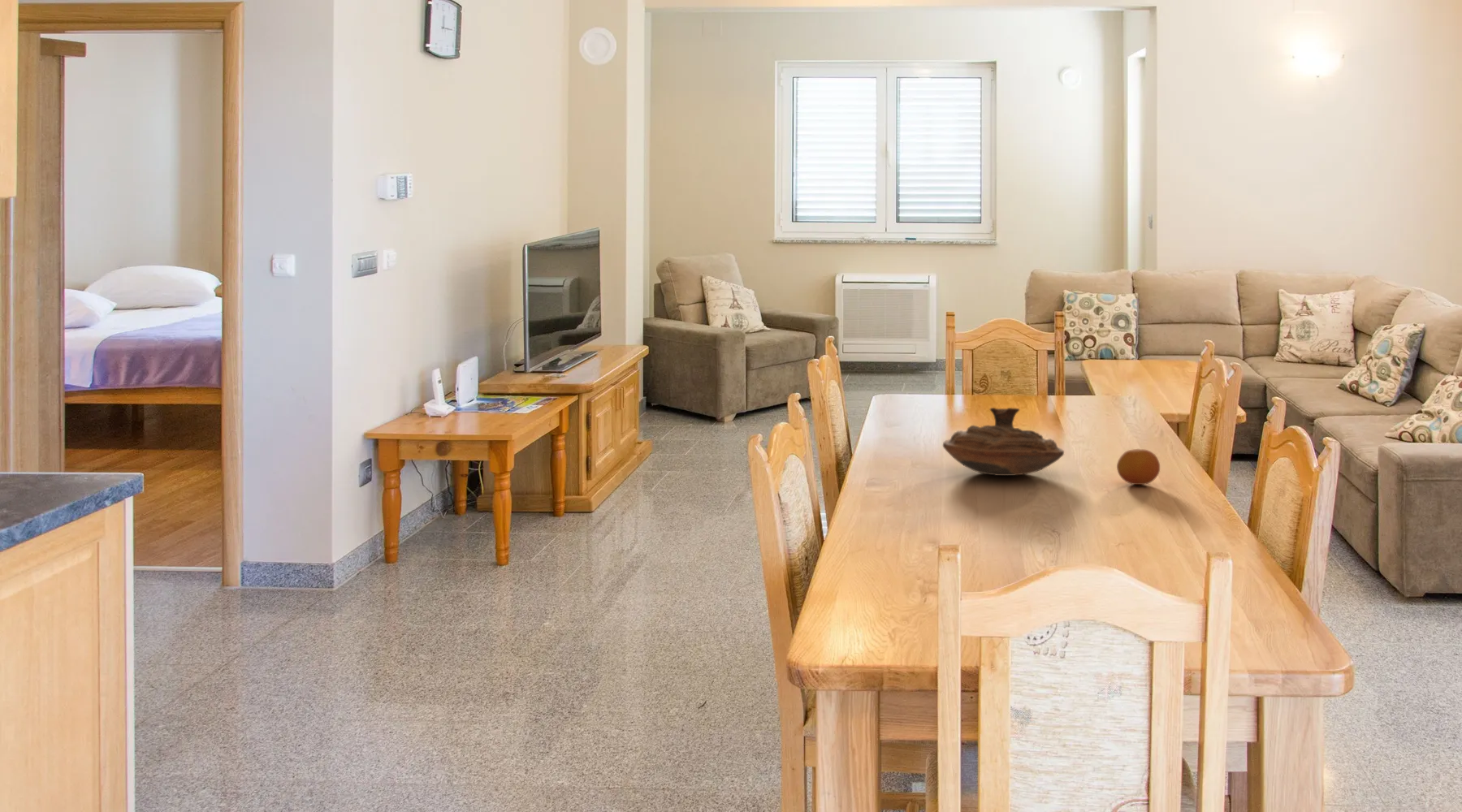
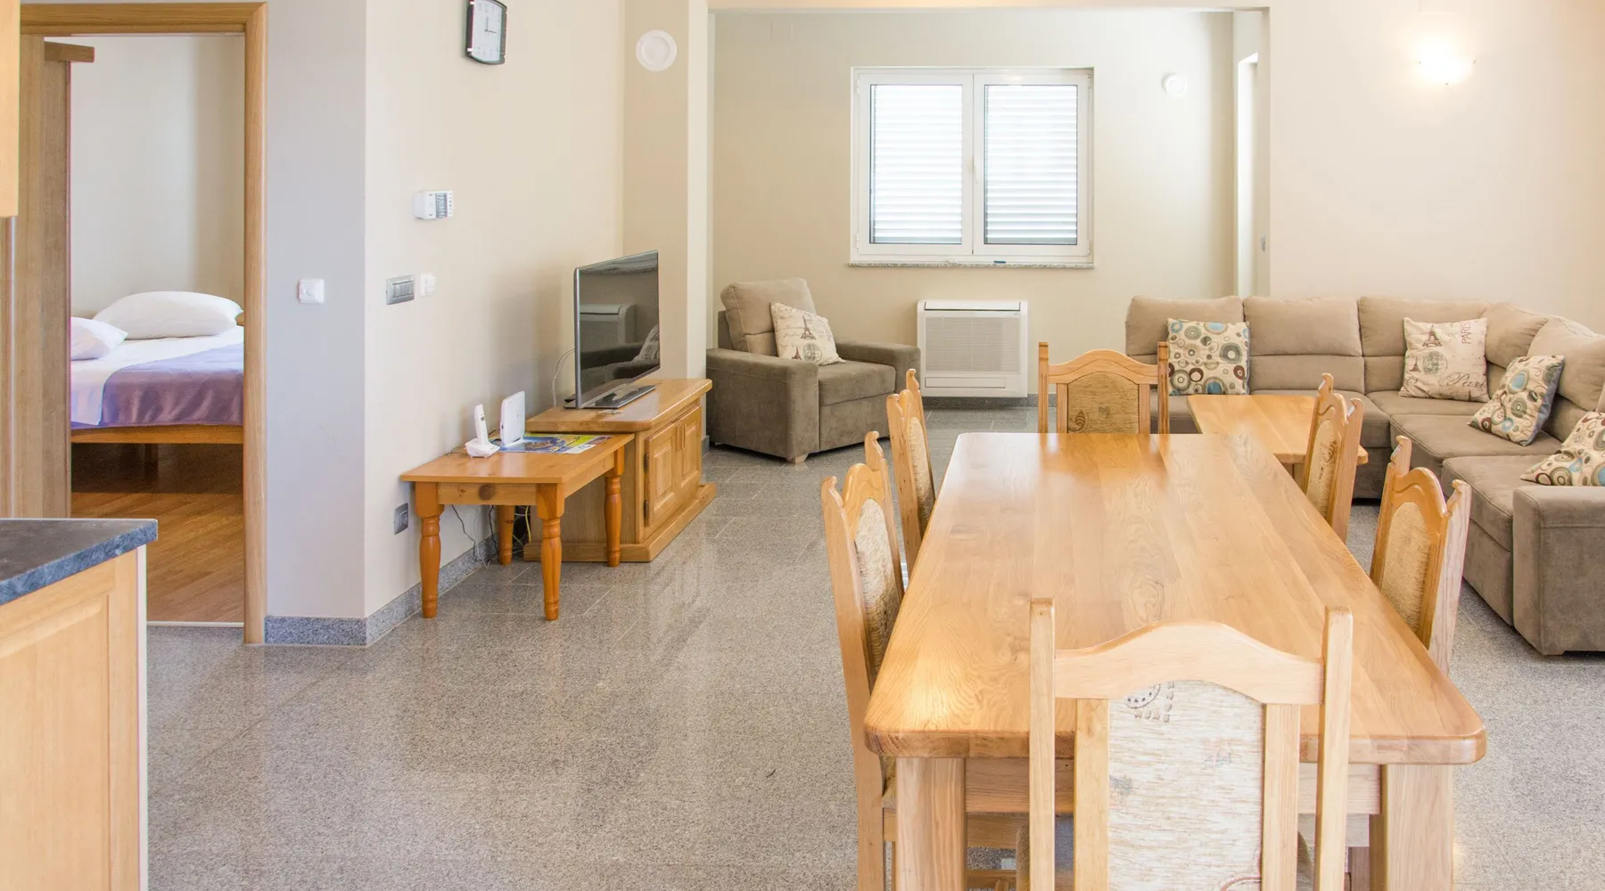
- decorative bowl [942,407,1065,477]
- fruit [1116,448,1161,486]
